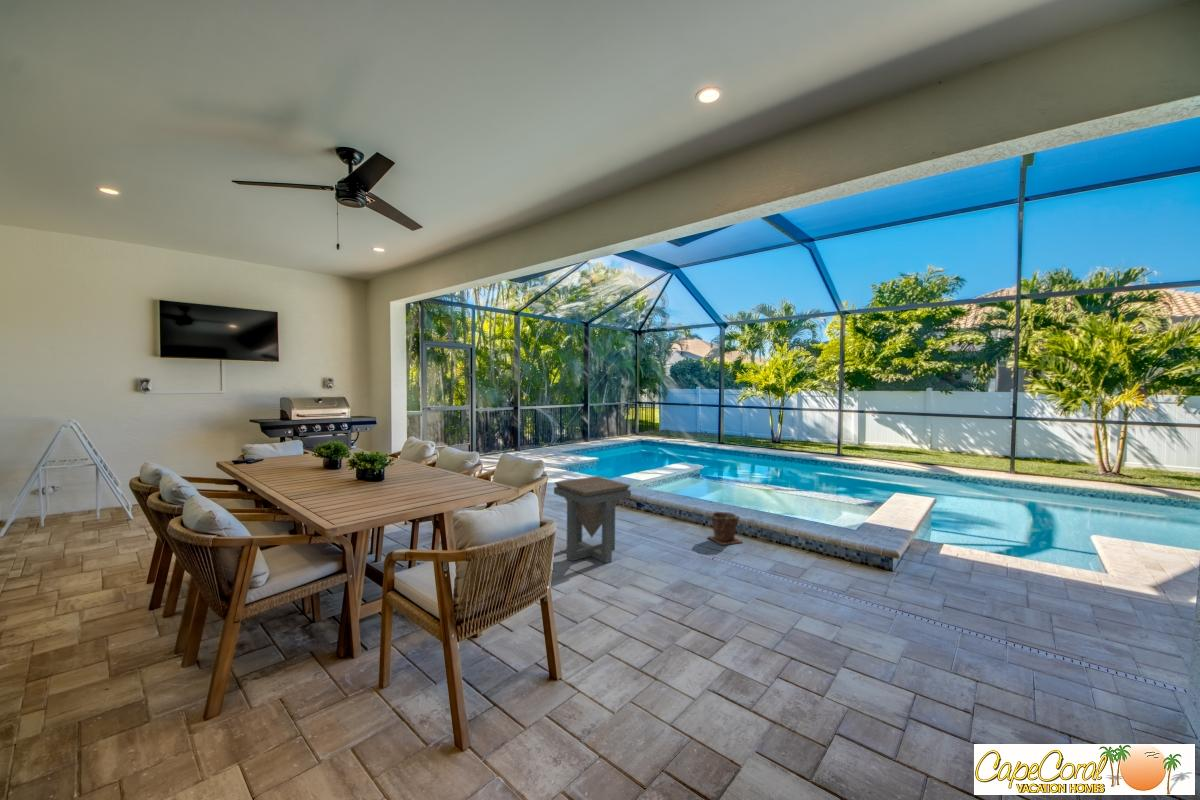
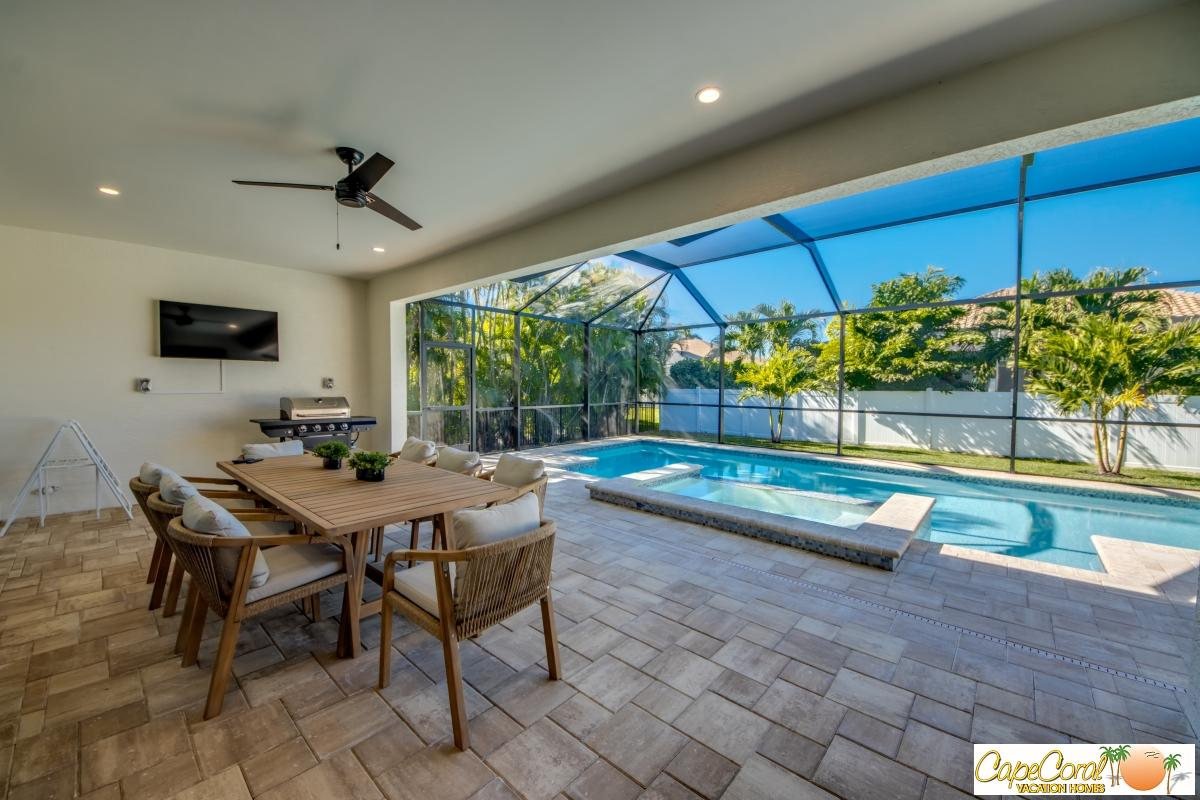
- plant pot [707,510,743,546]
- side table [553,475,632,564]
